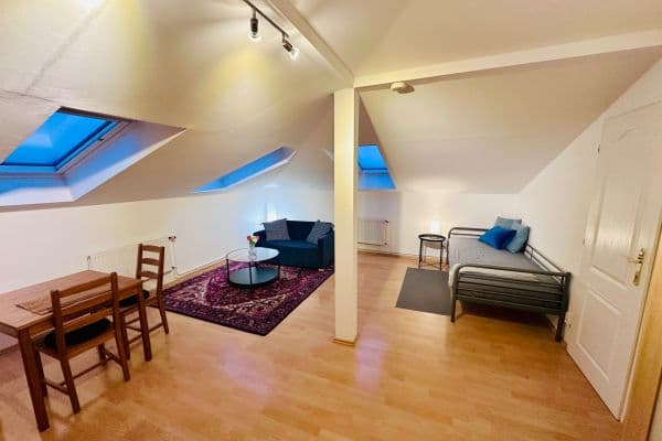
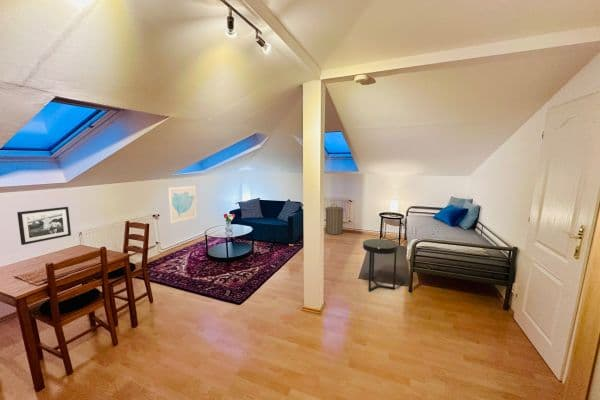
+ wall art [167,185,198,224]
+ picture frame [16,206,72,246]
+ side table [362,238,399,292]
+ laundry hamper [324,203,345,235]
